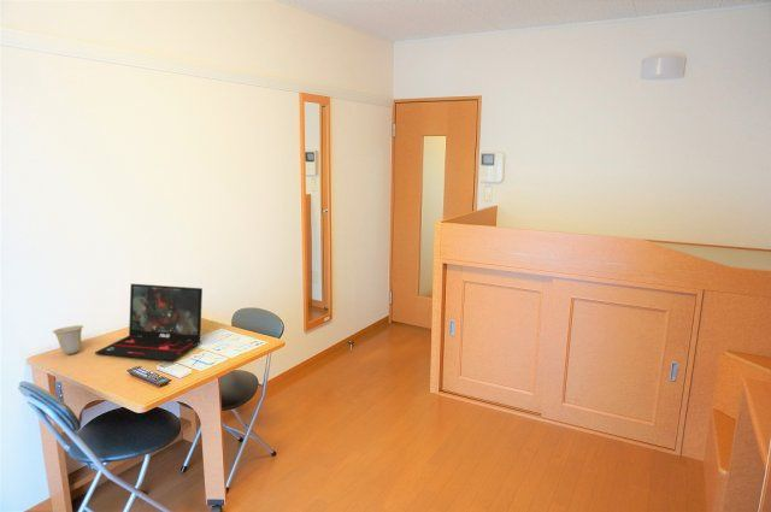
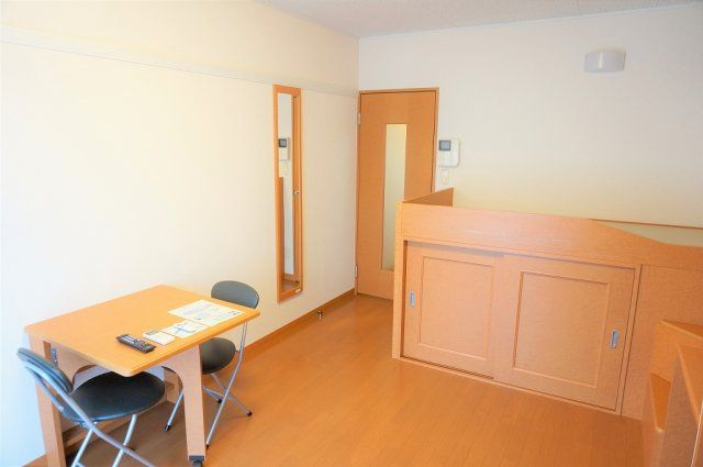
- cup [52,324,84,355]
- laptop [94,283,204,363]
